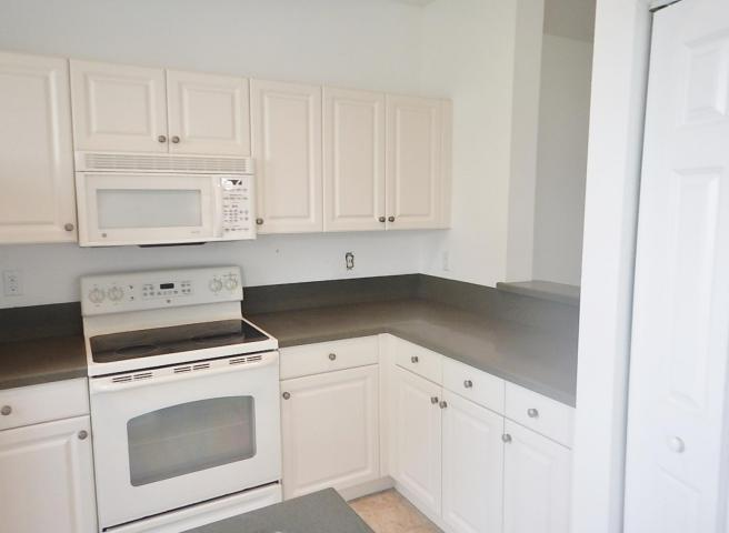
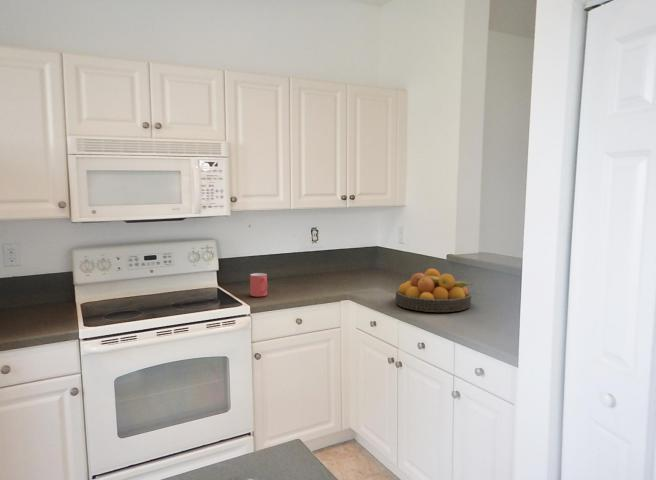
+ fruit bowl [395,268,474,313]
+ mug [249,272,268,298]
